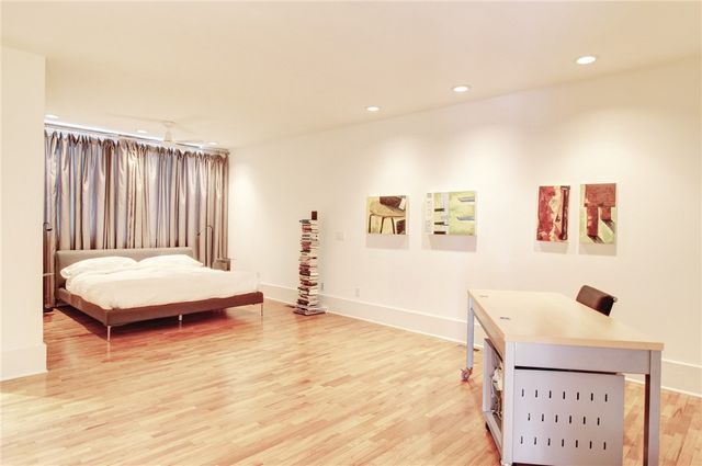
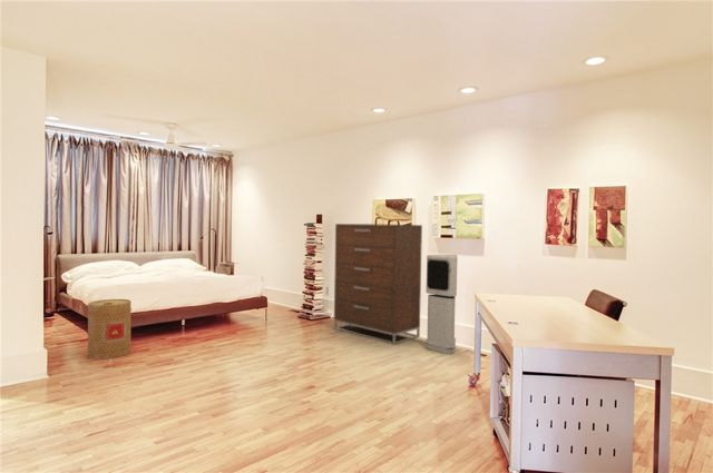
+ air purifier [424,254,458,355]
+ dresser [333,223,423,346]
+ basket [86,298,133,359]
